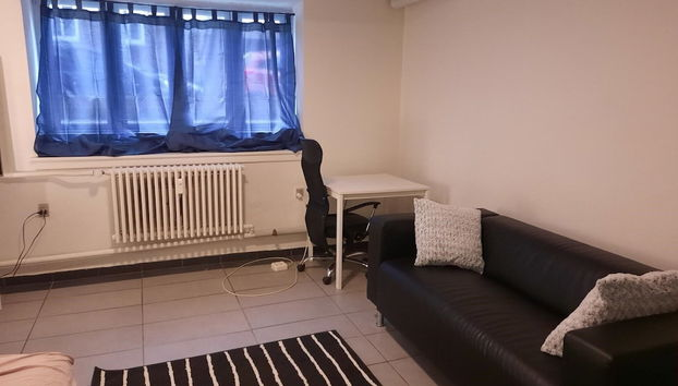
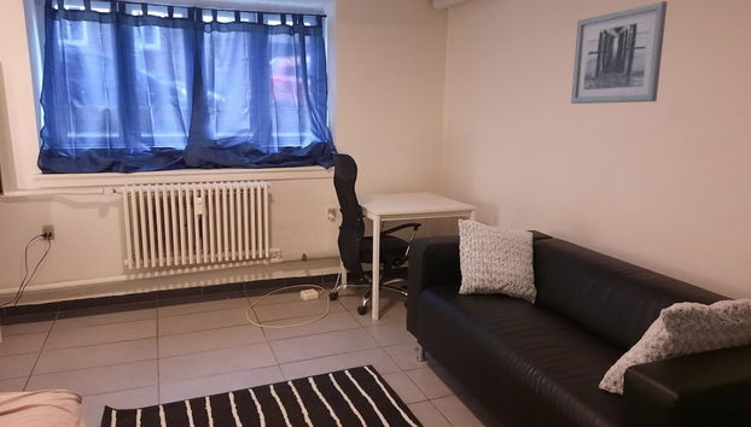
+ wall art [570,0,669,105]
